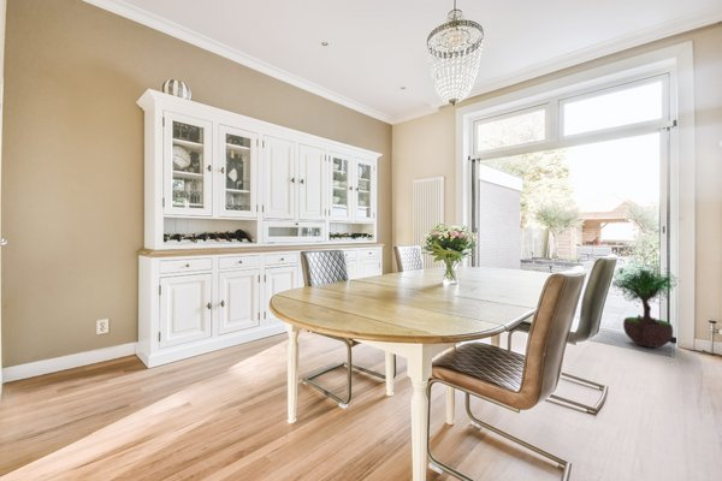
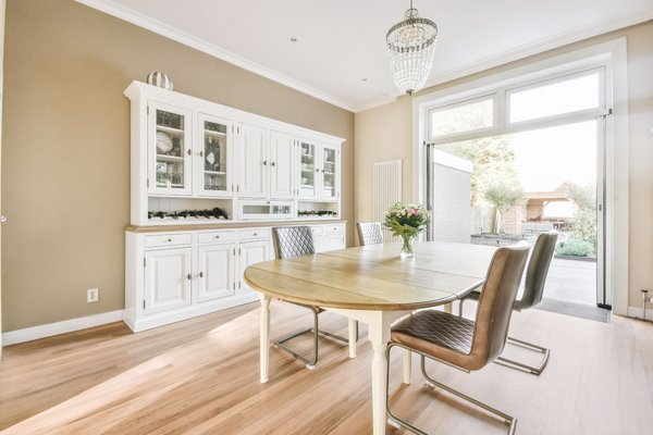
- potted tree [611,260,682,349]
